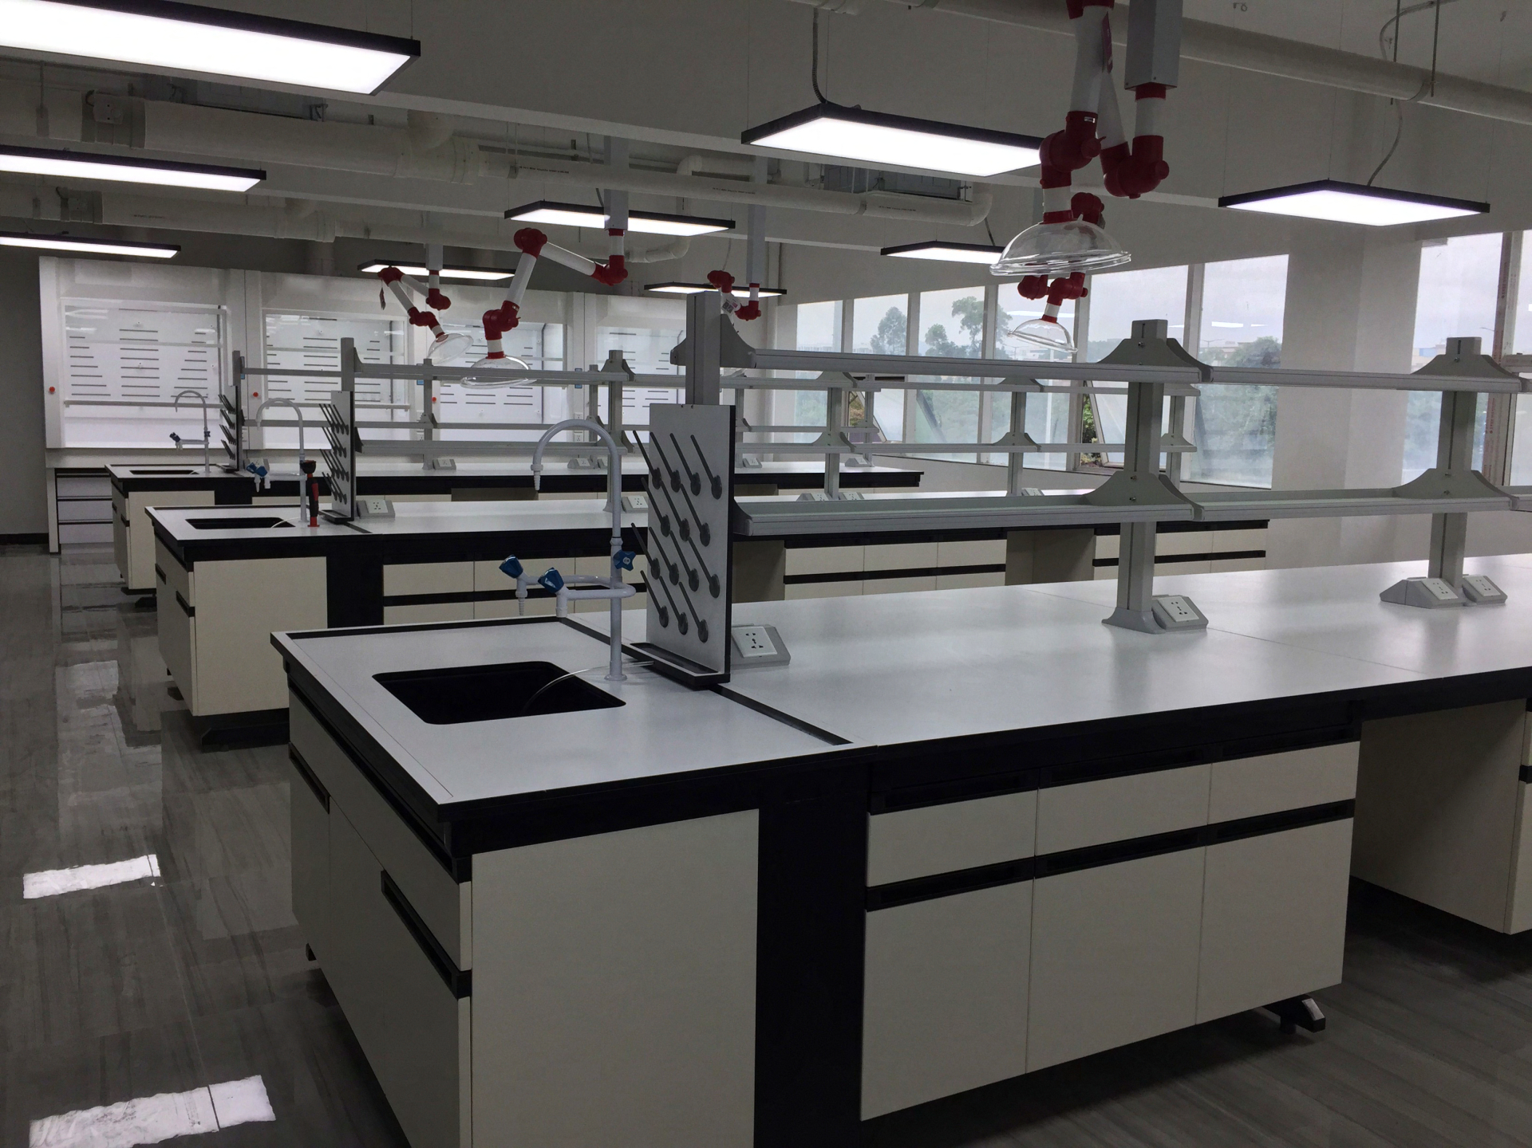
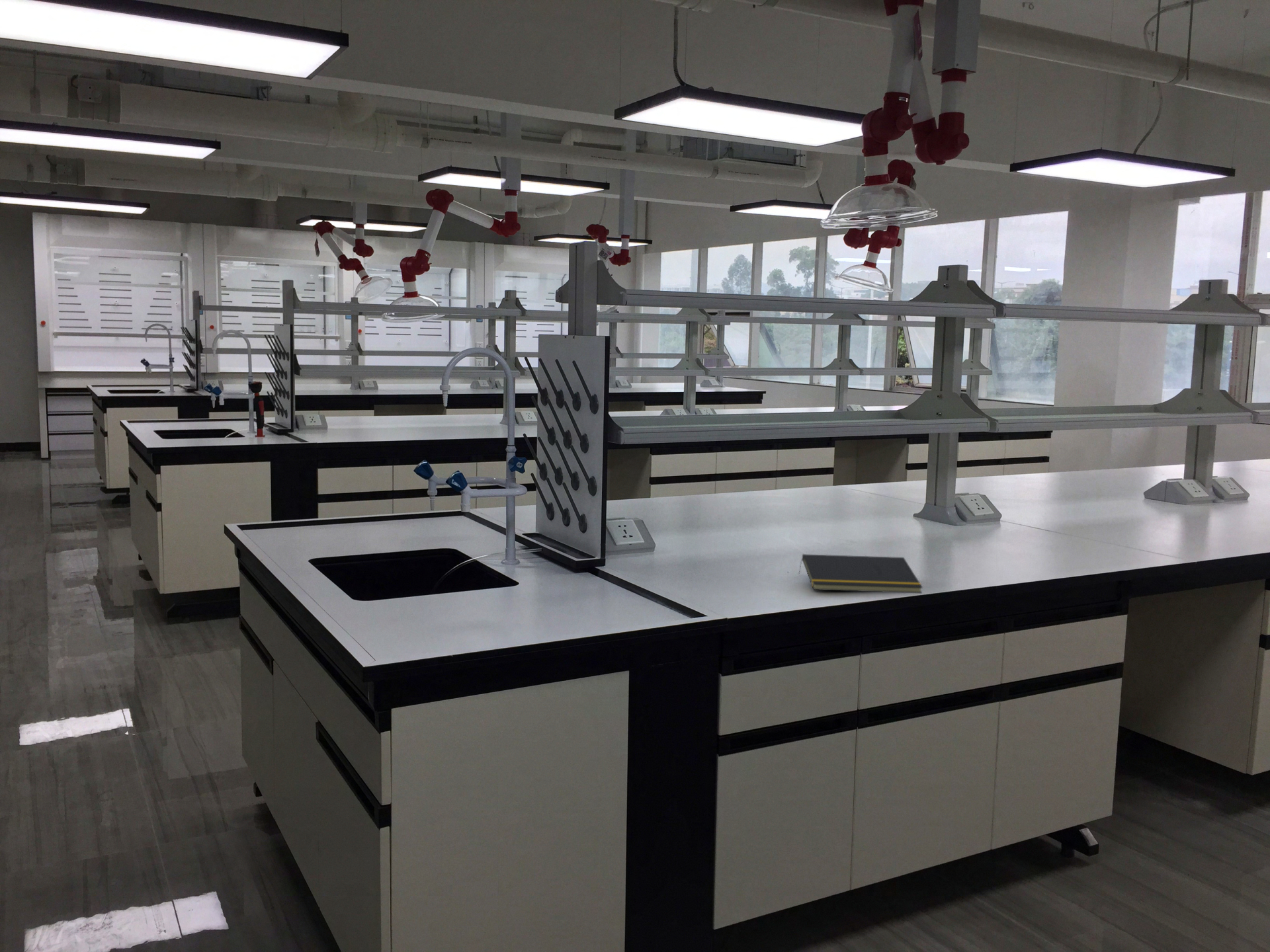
+ notepad [798,553,923,594]
